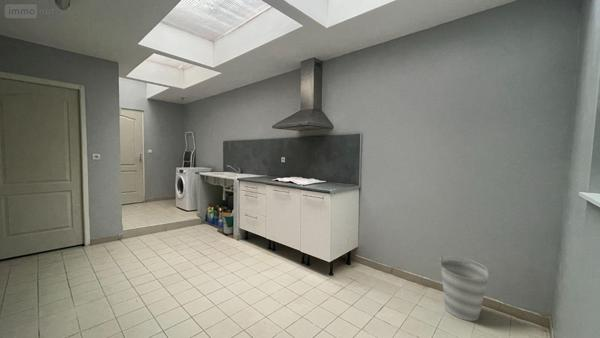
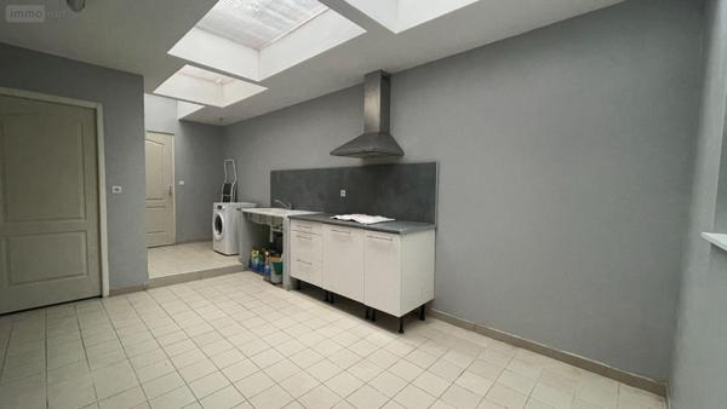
- bucket [438,256,493,322]
